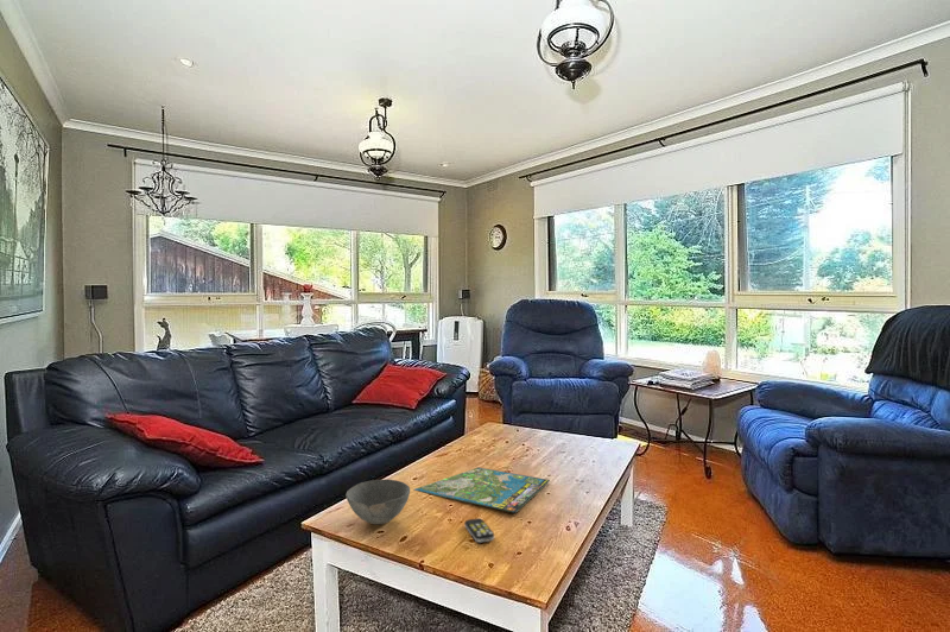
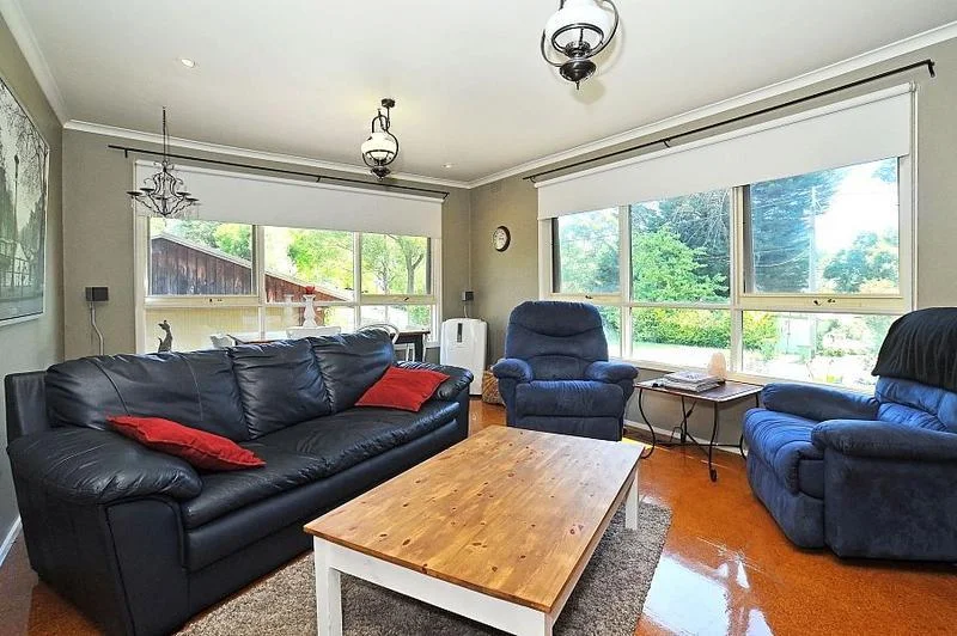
- board game [413,467,551,514]
- remote control [463,517,495,544]
- bowl [344,479,411,525]
